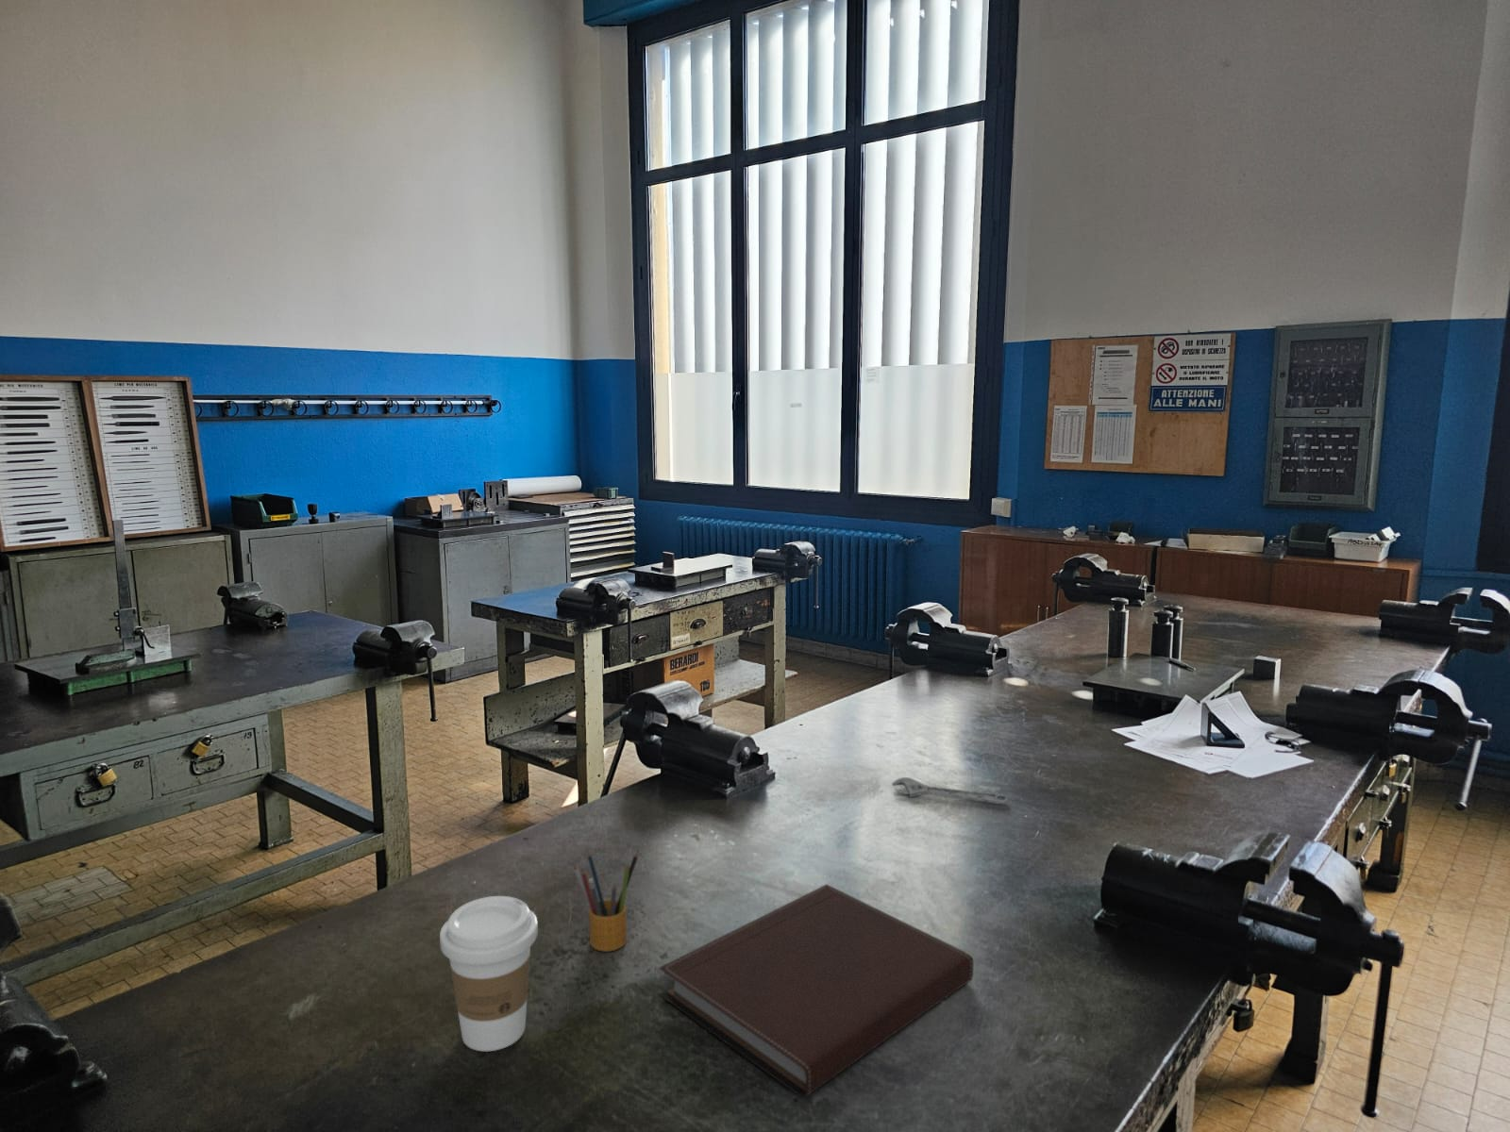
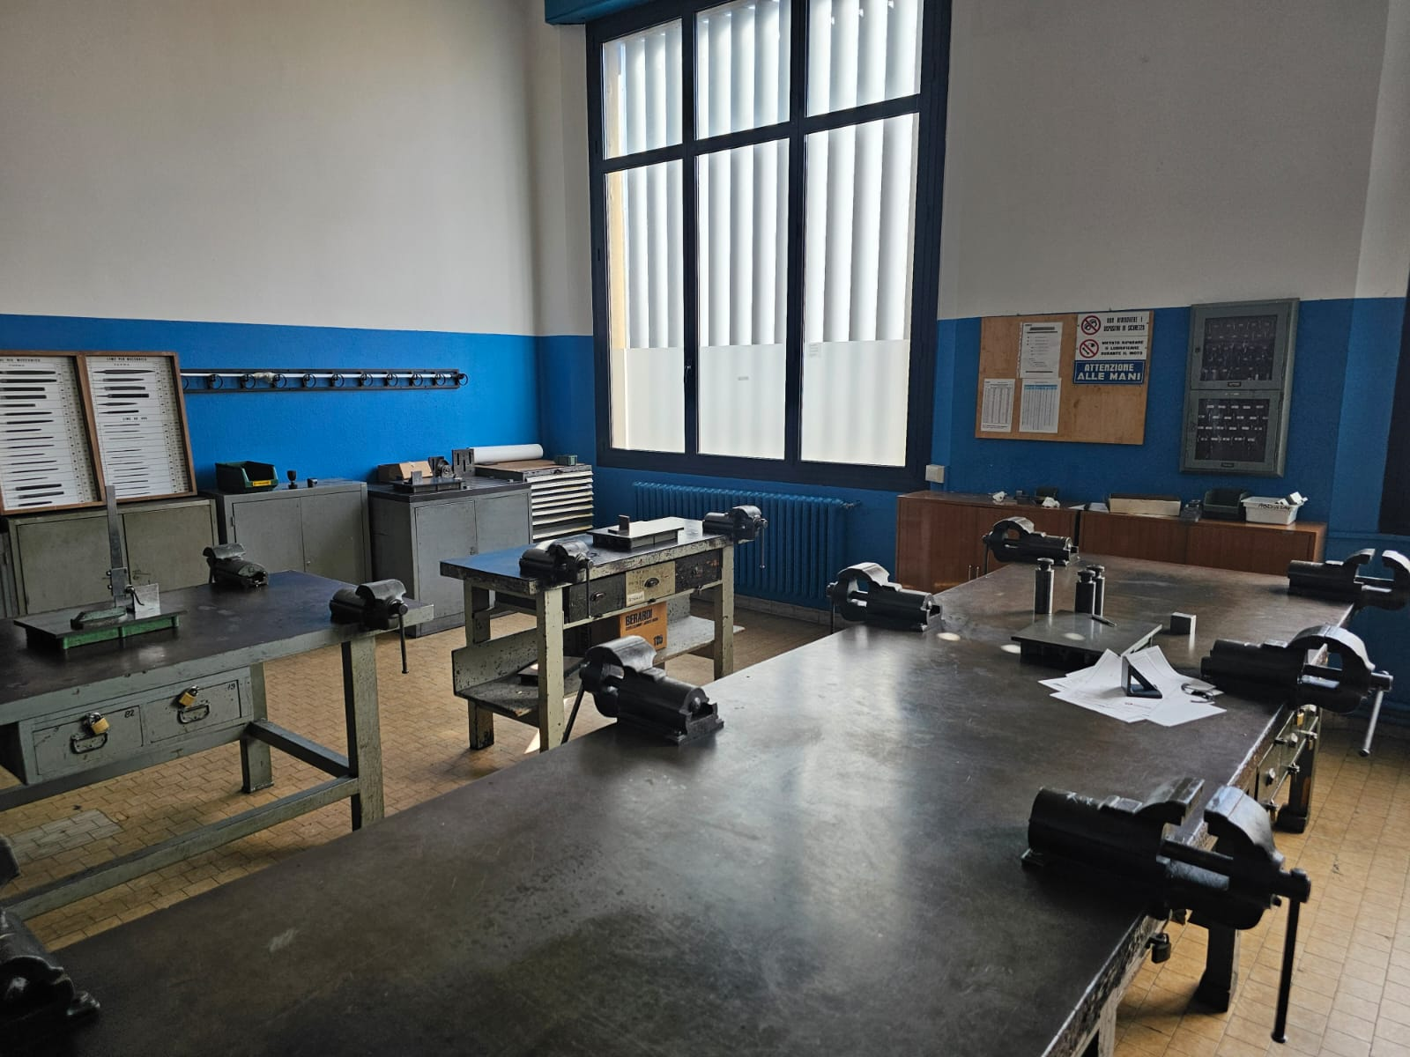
- notebook [658,883,975,1098]
- coffee cup [439,895,539,1052]
- pencil box [572,848,638,952]
- adjustable wrench [891,776,1009,805]
